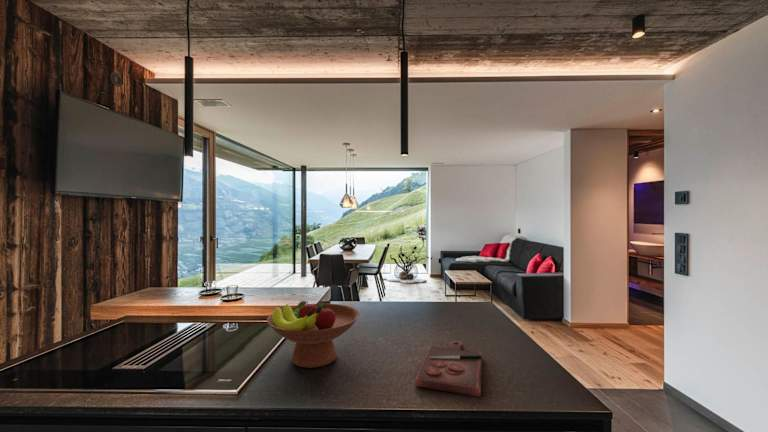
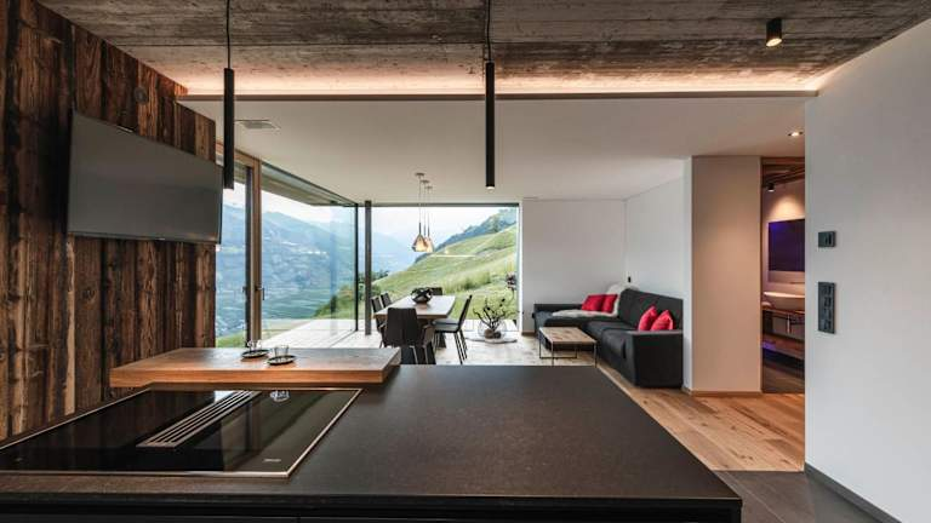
- fruit bowl [266,300,360,369]
- cutting board [414,340,483,398]
